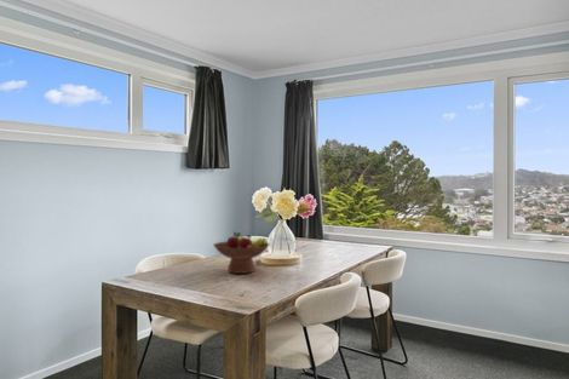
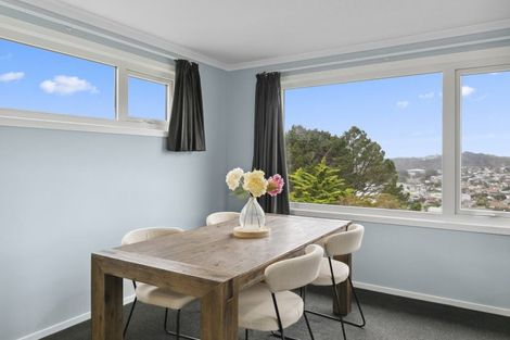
- fruit bowl [212,231,271,275]
